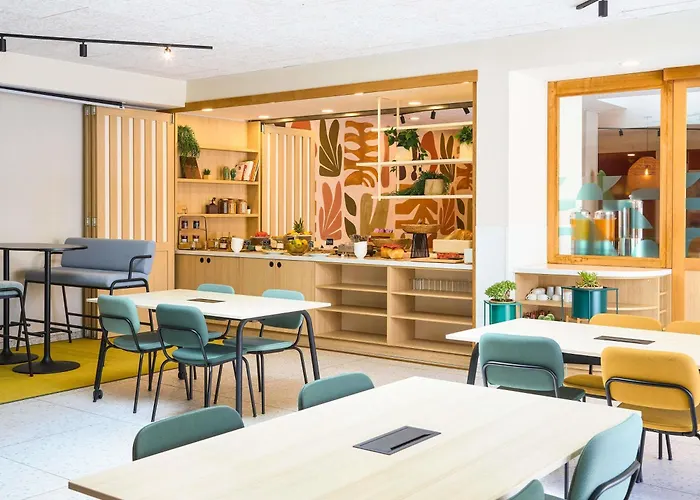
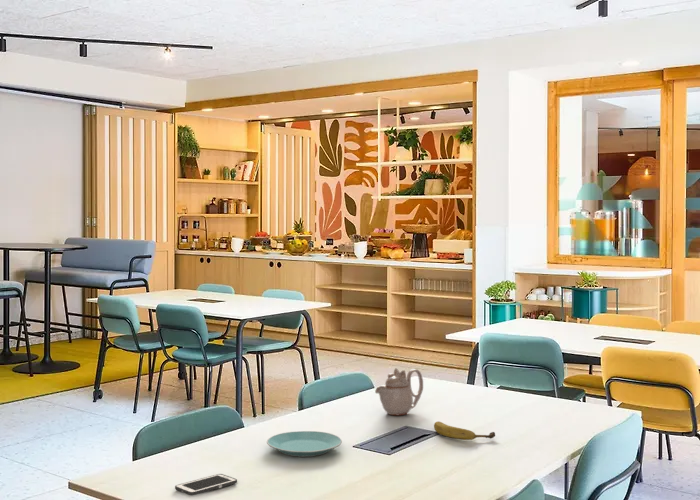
+ fruit [433,421,496,441]
+ teapot [374,367,424,416]
+ cell phone [174,473,238,496]
+ plate [266,430,343,457]
